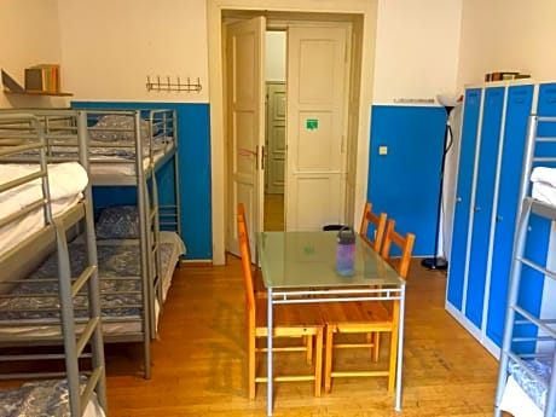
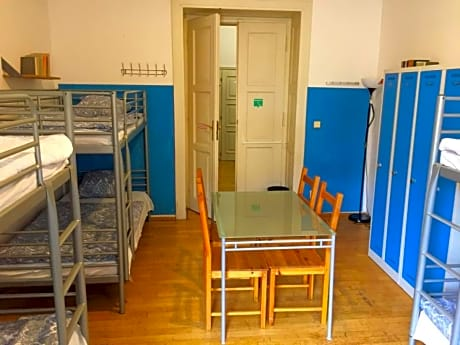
- water bottle [335,225,357,277]
